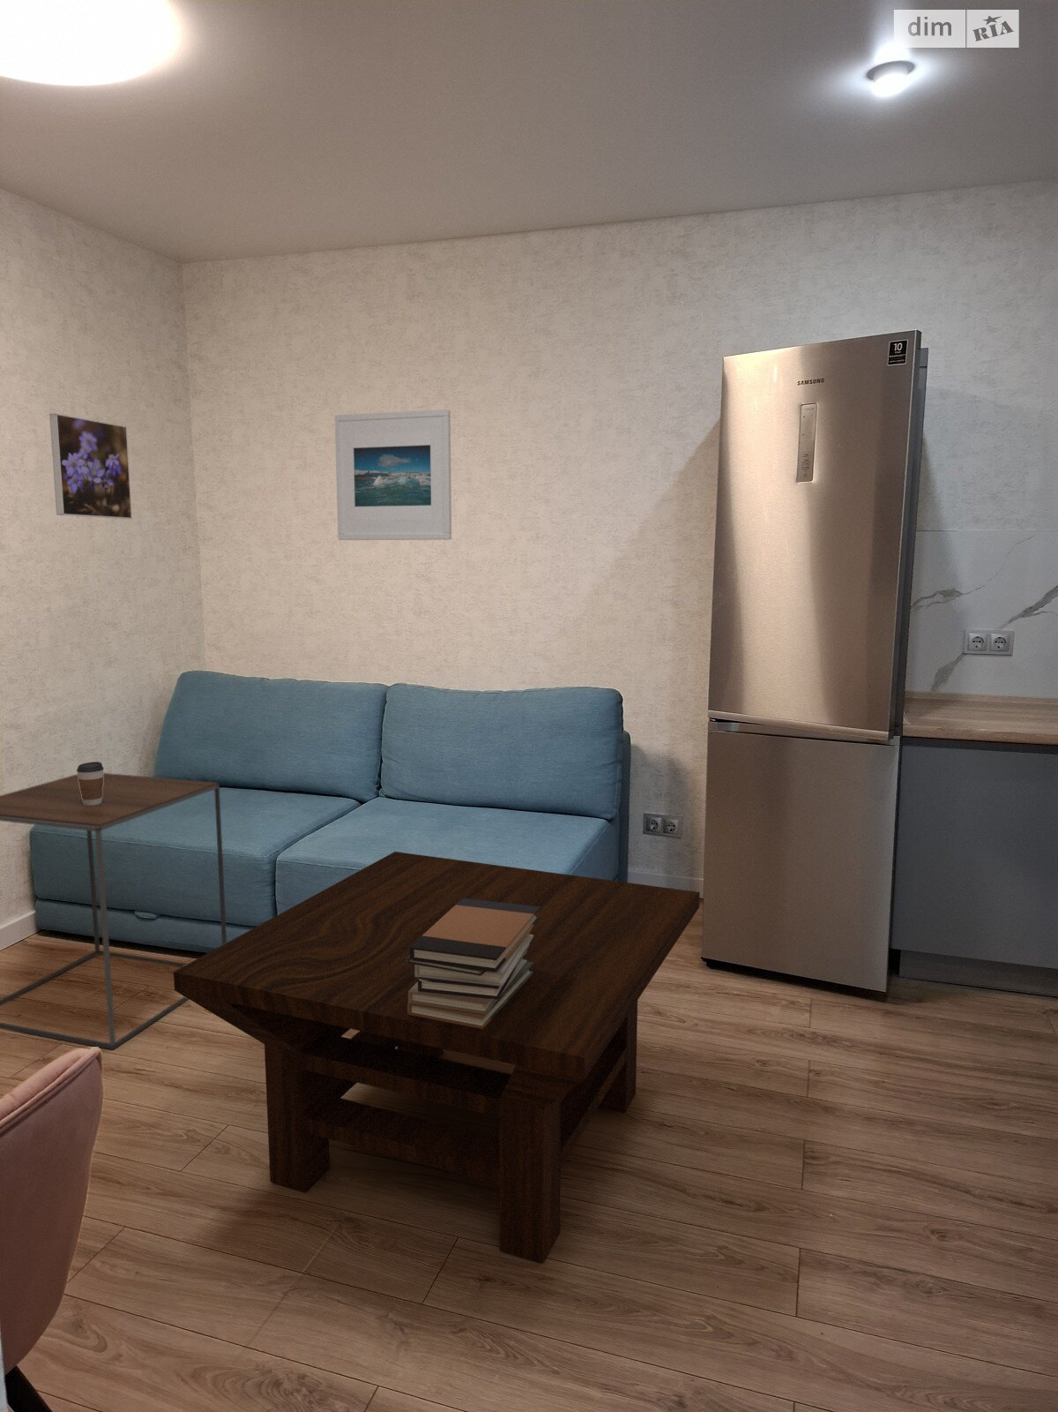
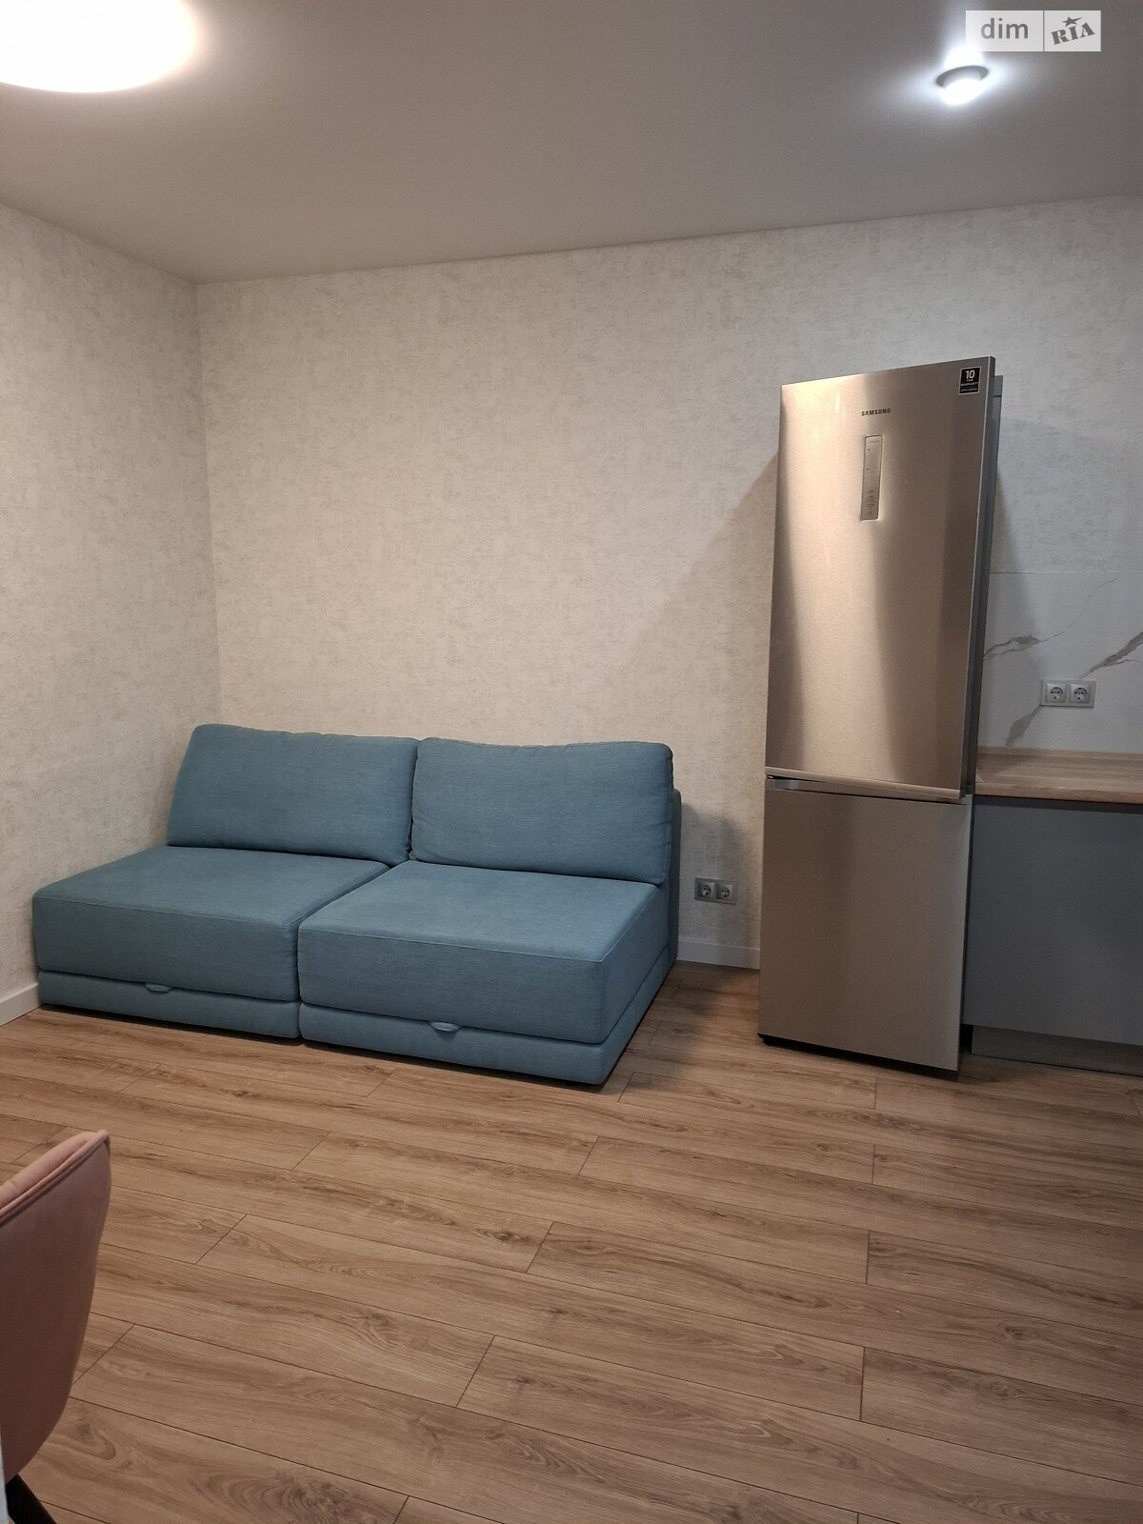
- book stack [406,898,540,1030]
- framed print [335,409,452,541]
- coffee table [172,851,701,1264]
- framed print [49,412,133,520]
- coffee cup [76,760,104,805]
- side table [0,773,228,1051]
